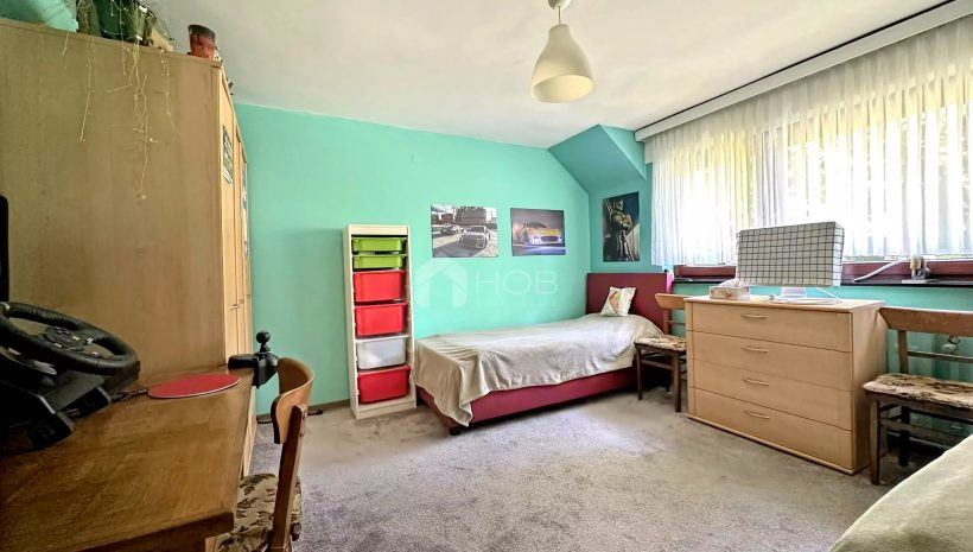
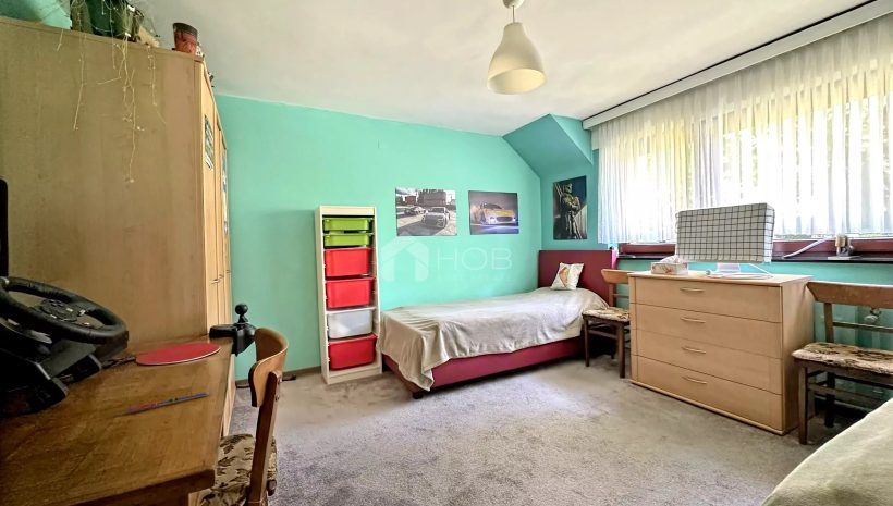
+ pen [124,391,213,414]
